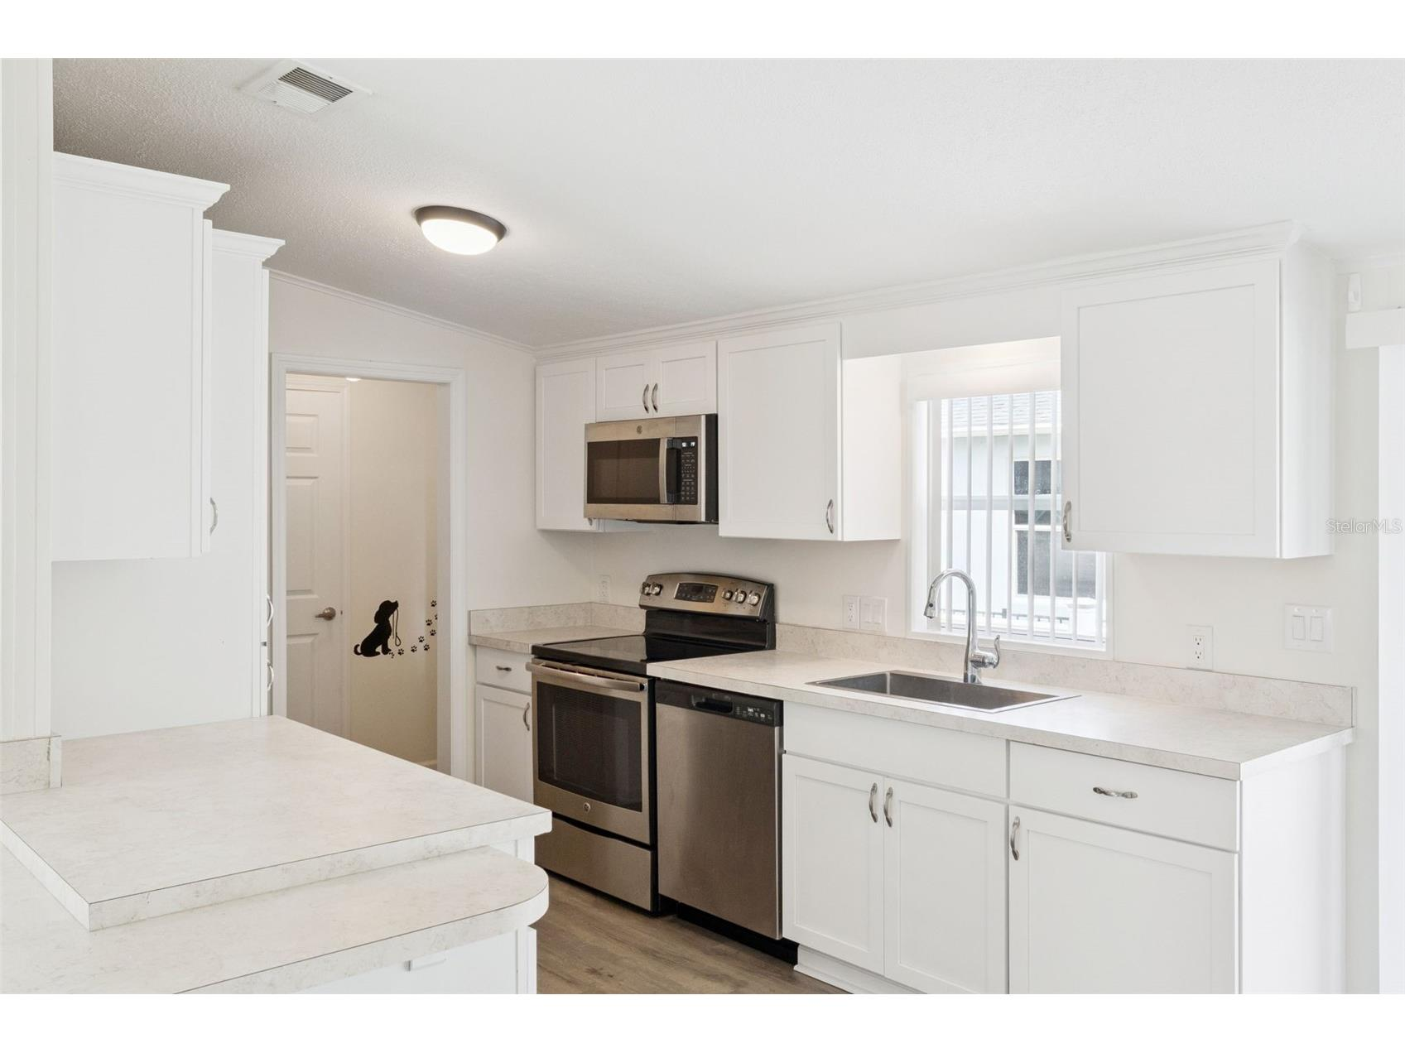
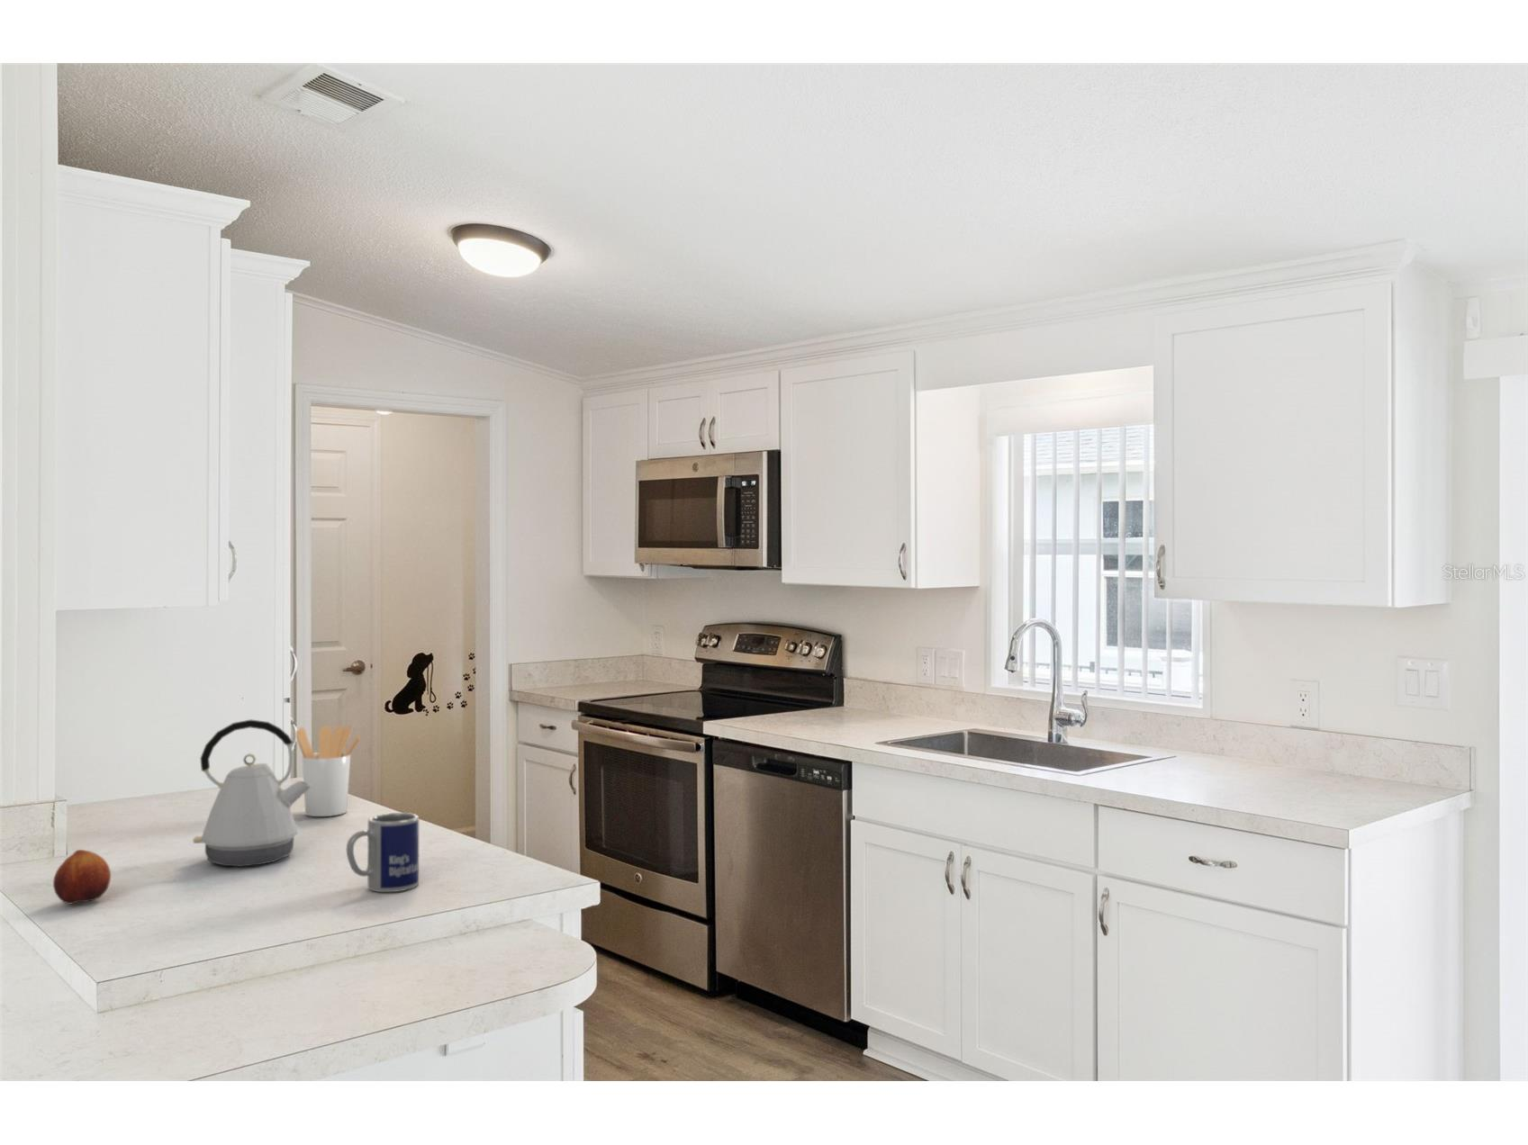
+ mug [345,812,420,892]
+ kettle [191,718,312,867]
+ fruit [52,849,112,904]
+ utensil holder [295,724,361,818]
